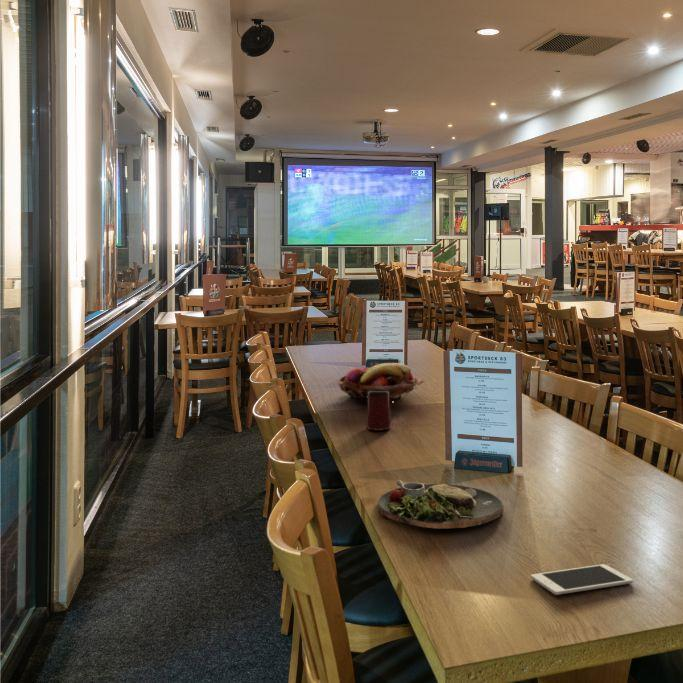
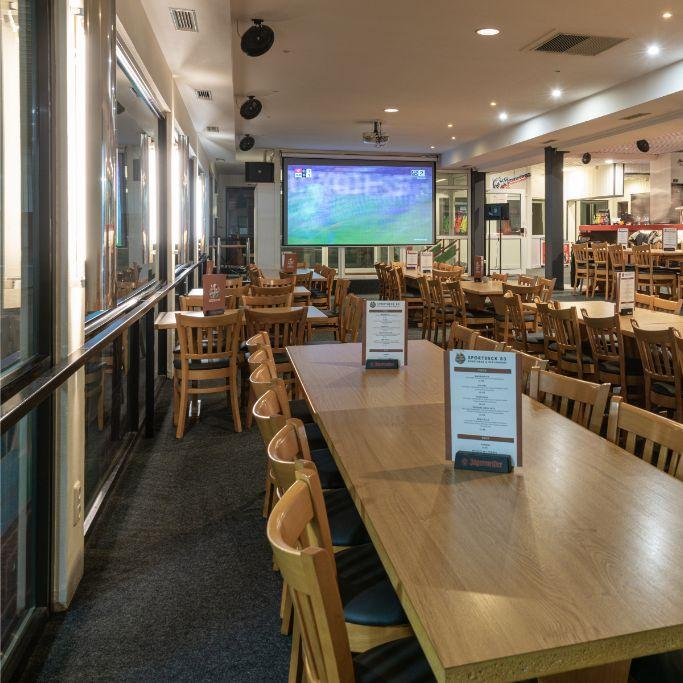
- fruit basket [337,362,424,401]
- mug [365,391,392,432]
- dinner plate [377,479,505,530]
- cell phone [530,563,634,596]
